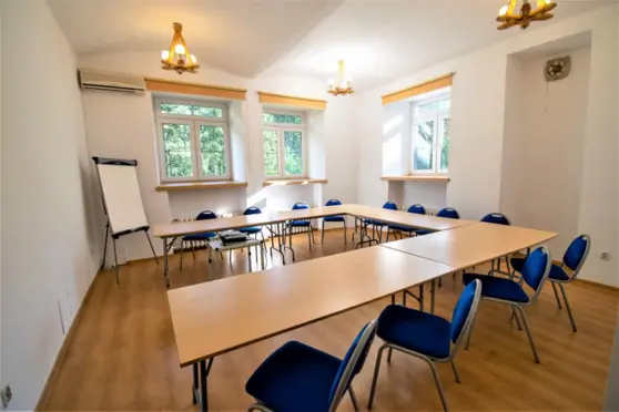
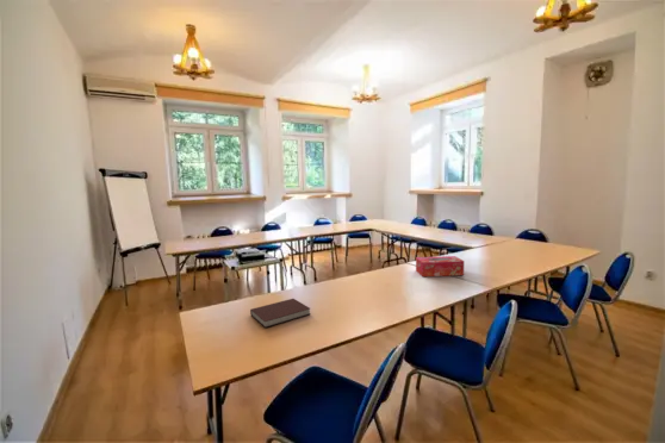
+ notebook [249,298,312,329]
+ tissue box [415,255,465,277]
